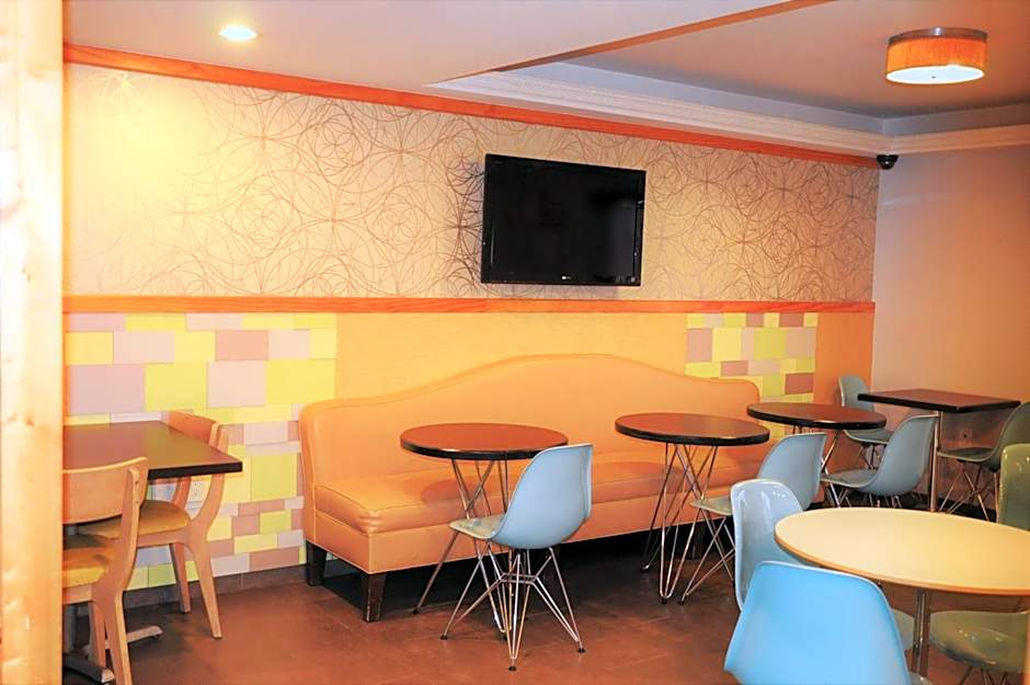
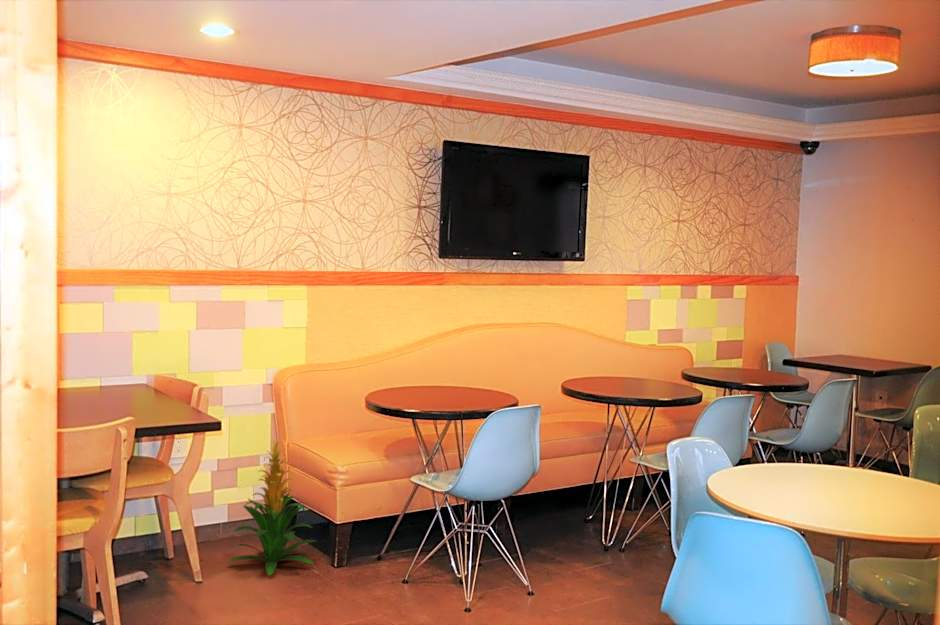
+ indoor plant [226,439,317,576]
